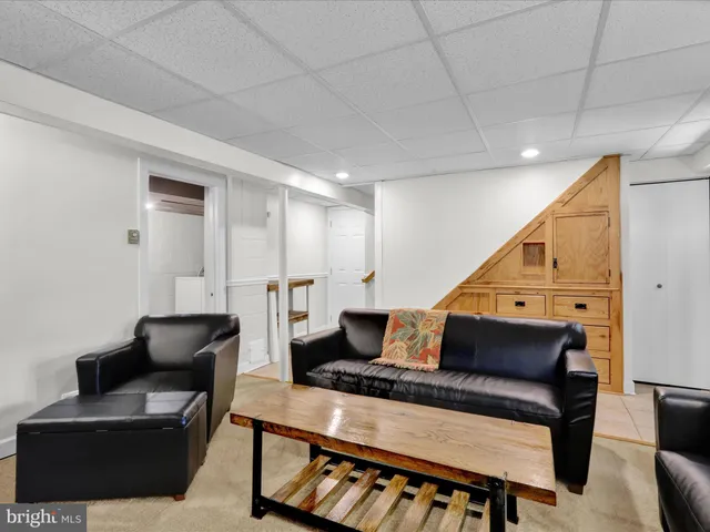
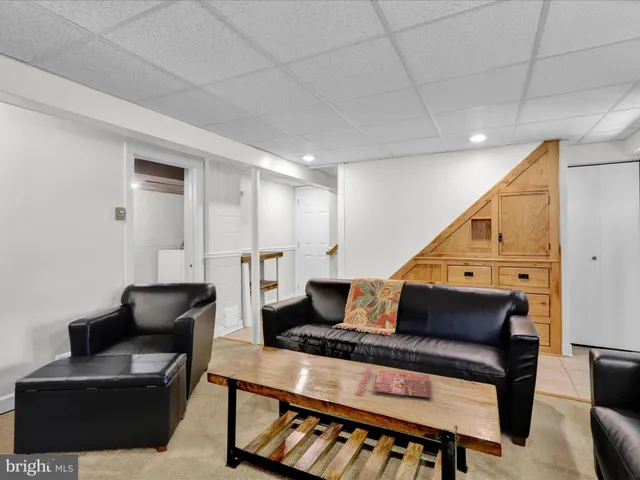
+ cover [354,366,432,399]
